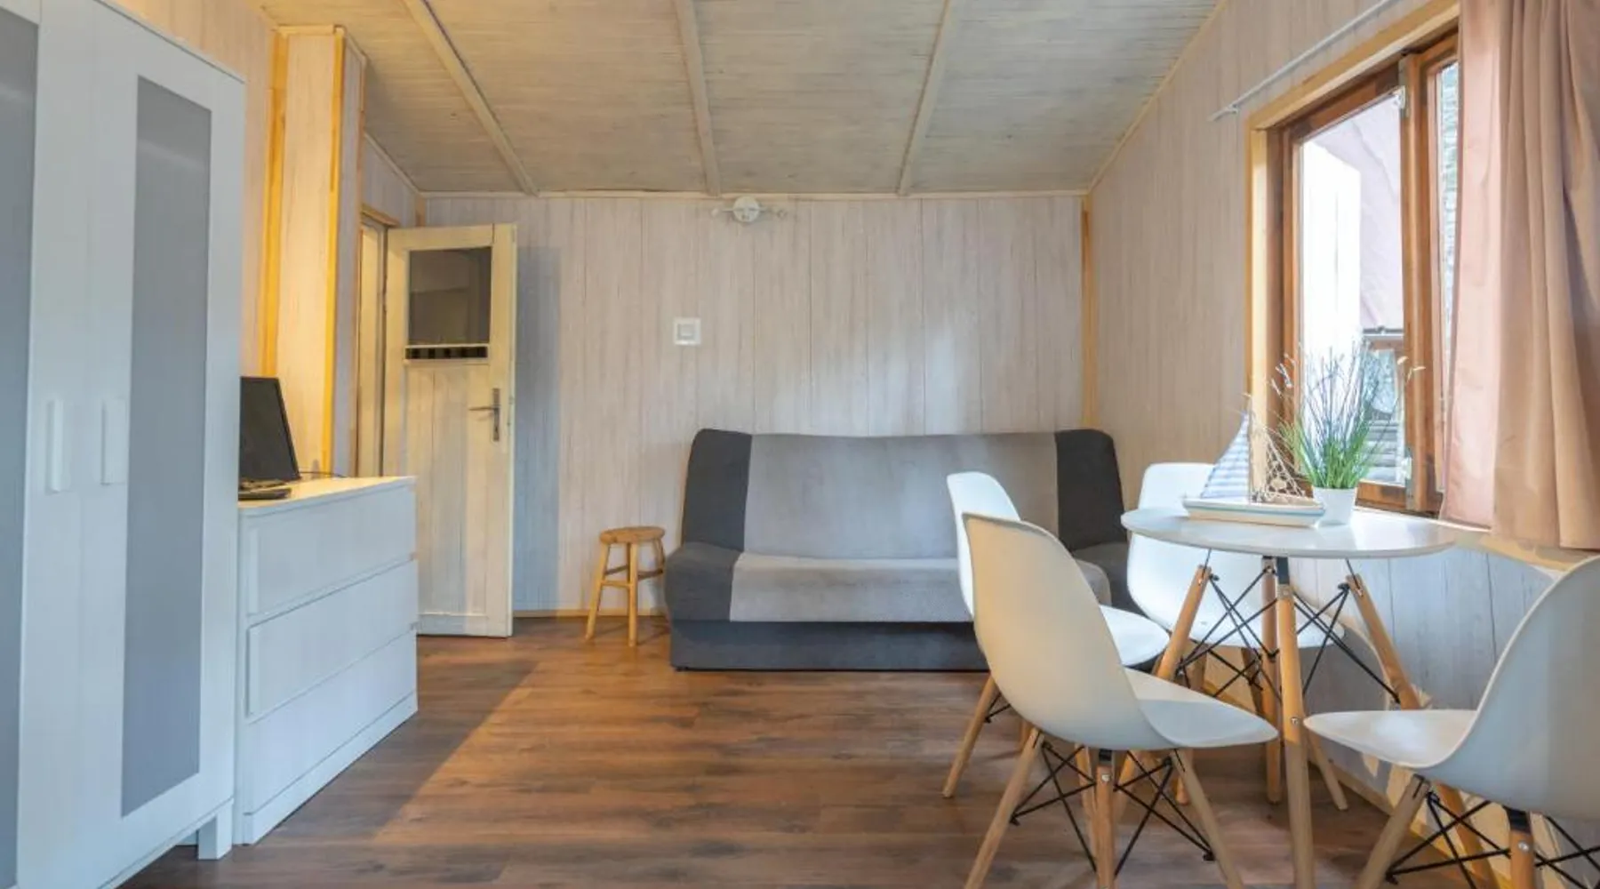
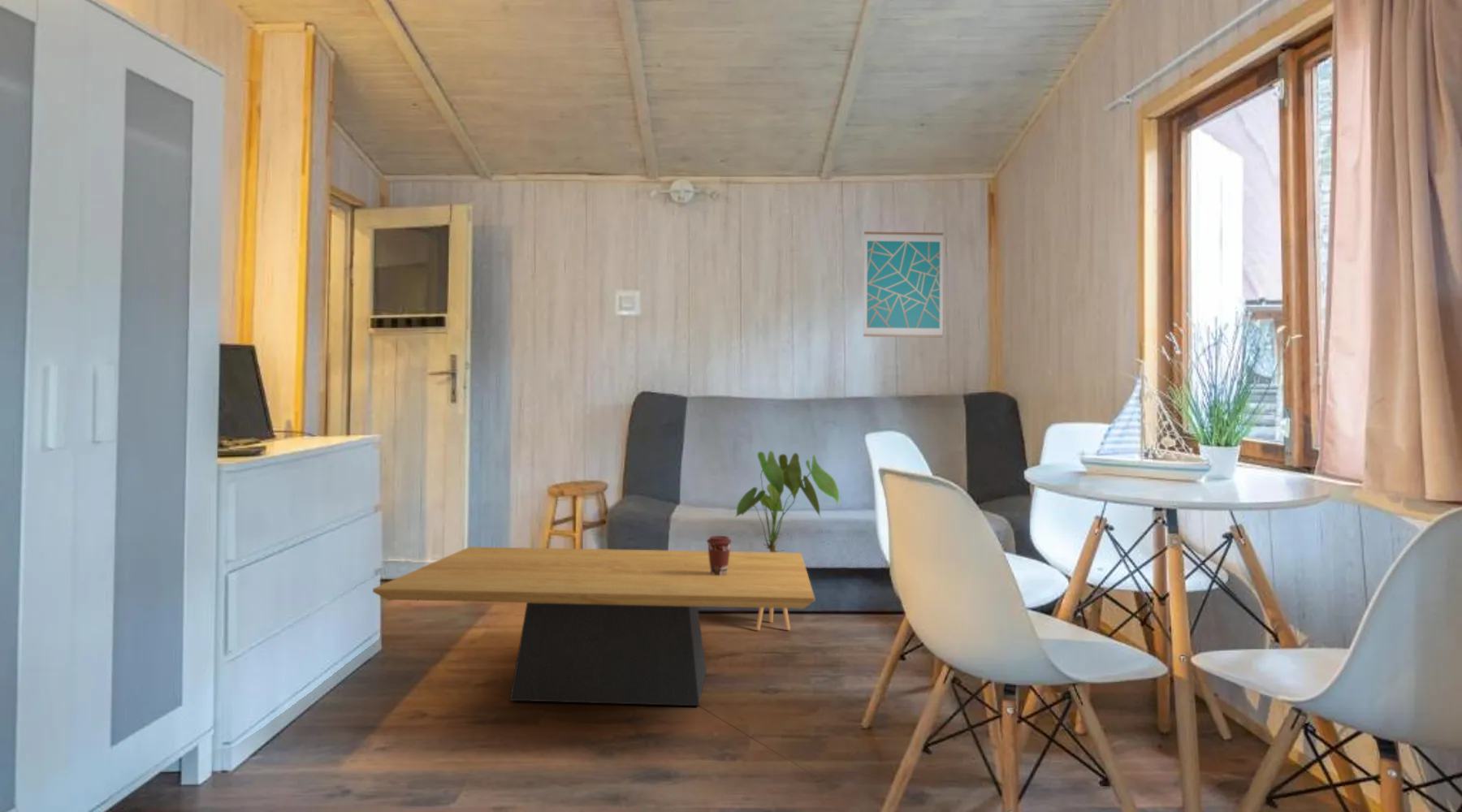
+ wall art [863,231,944,338]
+ coffee cup [706,535,733,576]
+ coffee table [372,546,815,706]
+ house plant [733,450,840,631]
